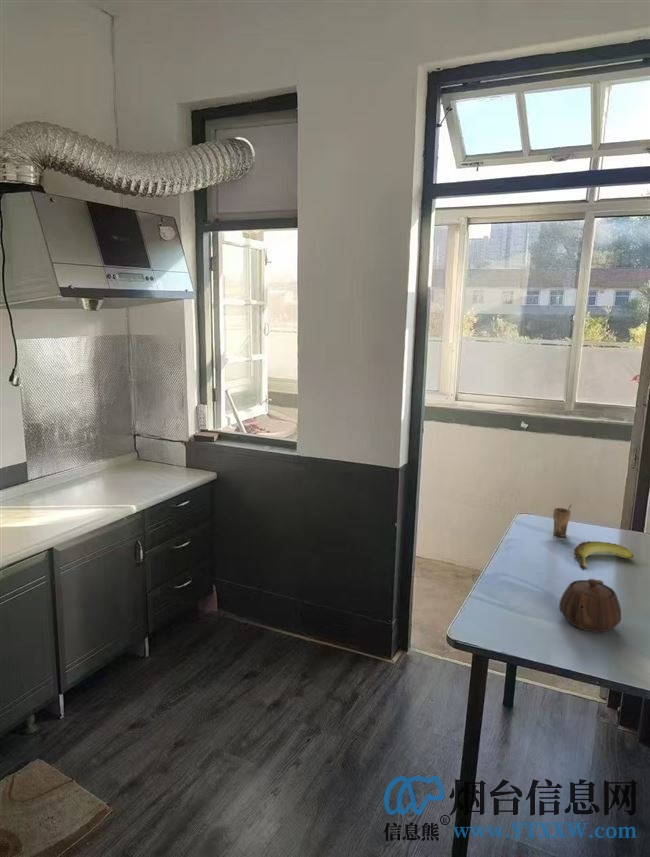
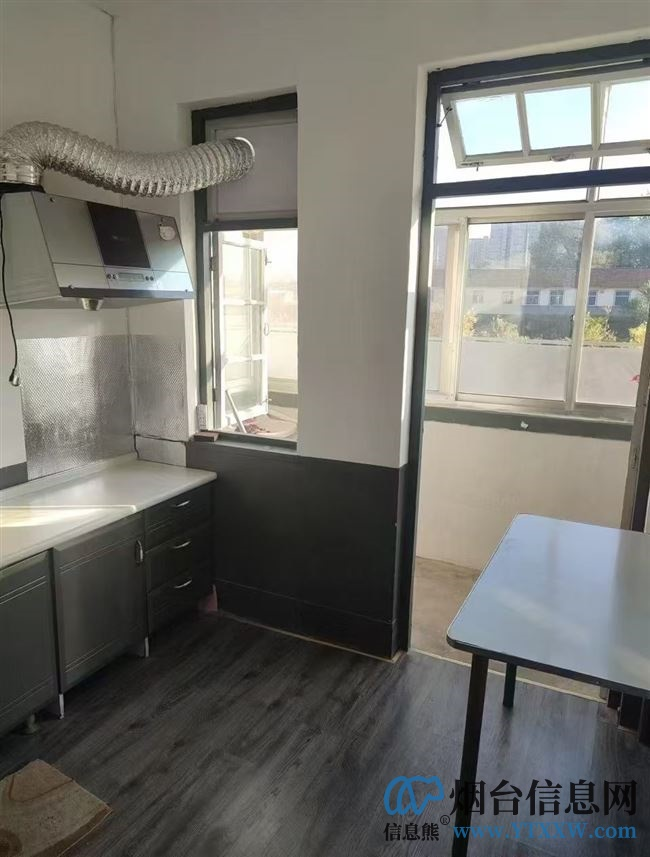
- banana [573,540,634,568]
- teapot [558,578,622,633]
- cup [552,504,572,538]
